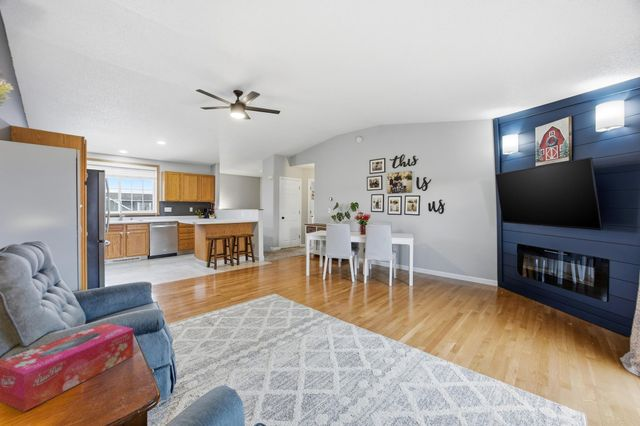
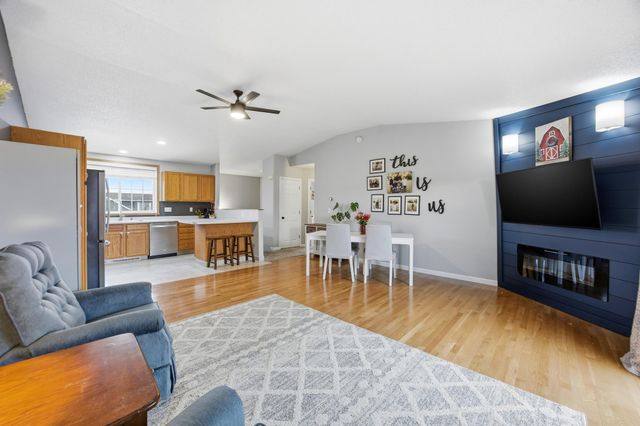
- tissue box [0,322,135,413]
